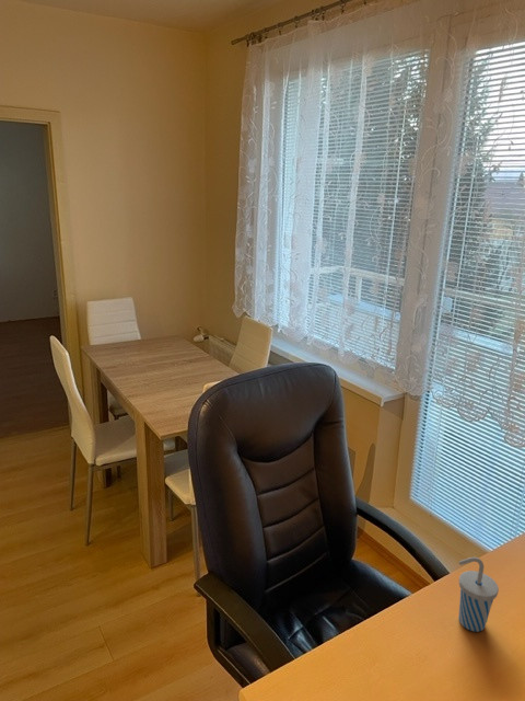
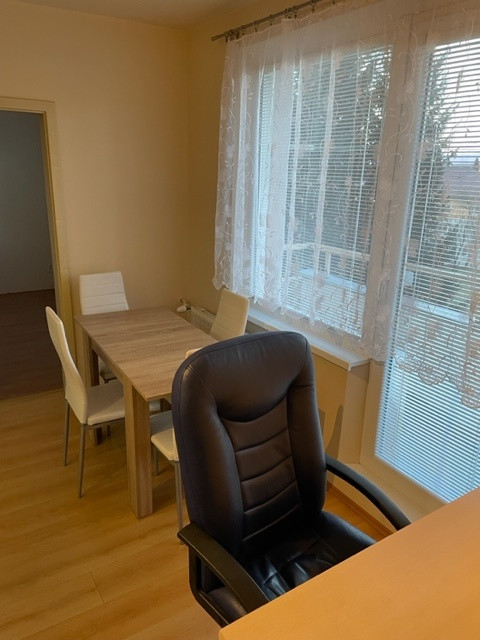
- cup [457,556,500,633]
